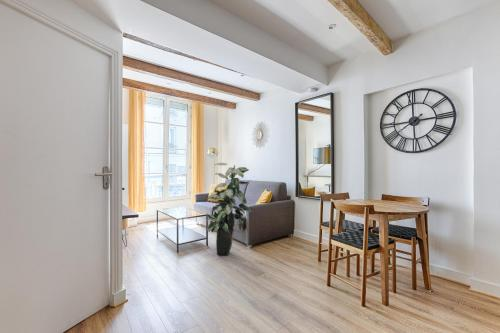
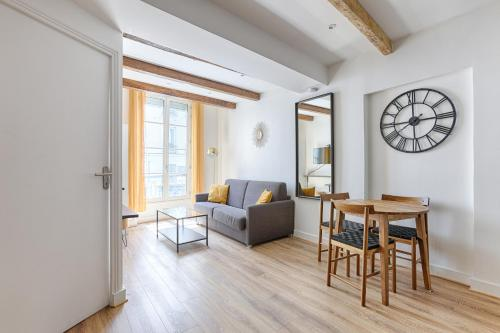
- indoor plant [205,162,253,256]
